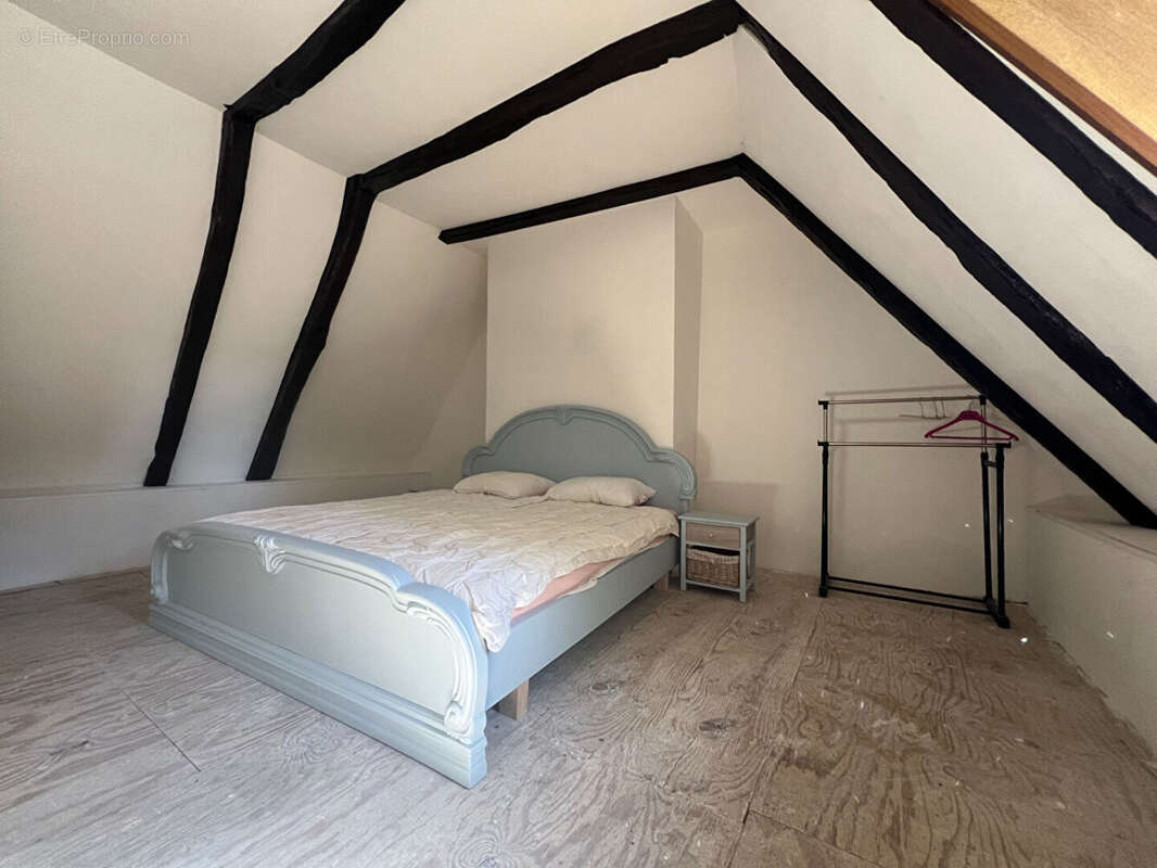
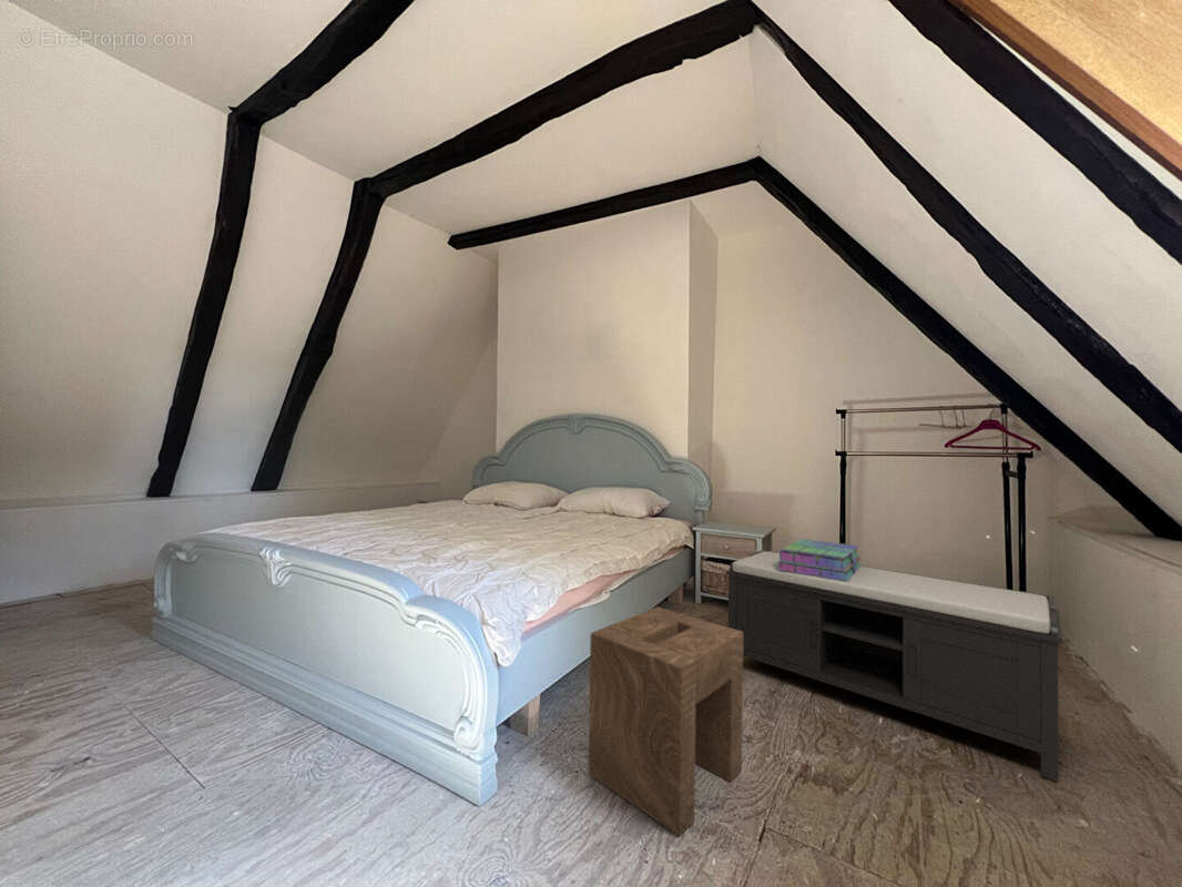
+ bench [725,549,1063,783]
+ stack of books [777,538,863,581]
+ stool [588,606,744,837]
